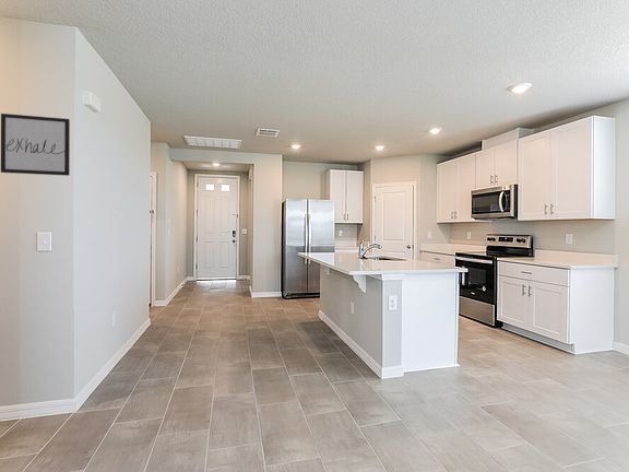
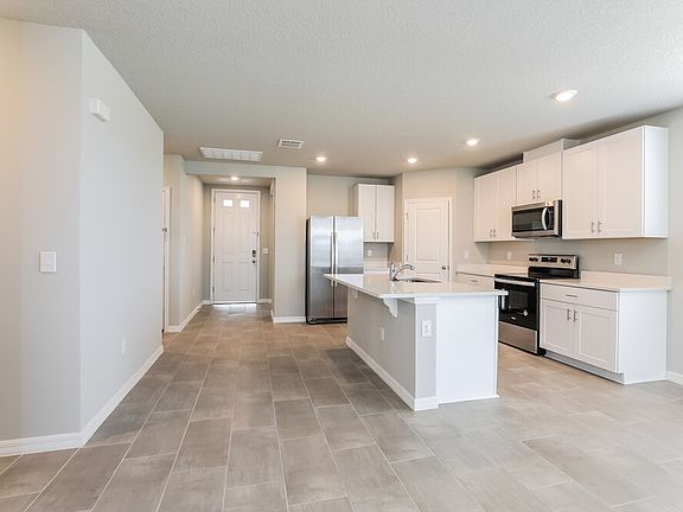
- wall art [0,113,71,177]
